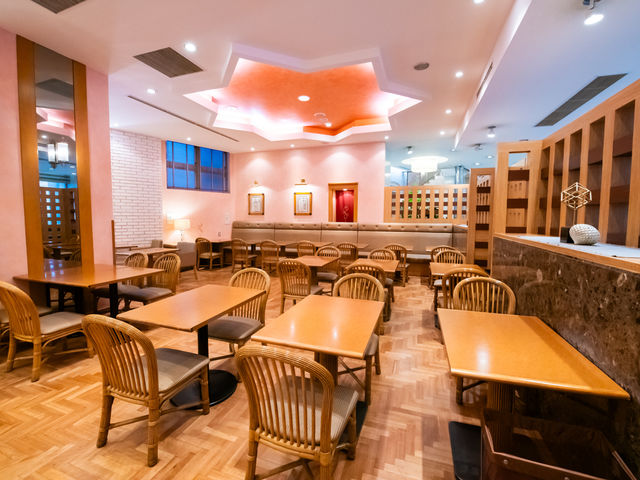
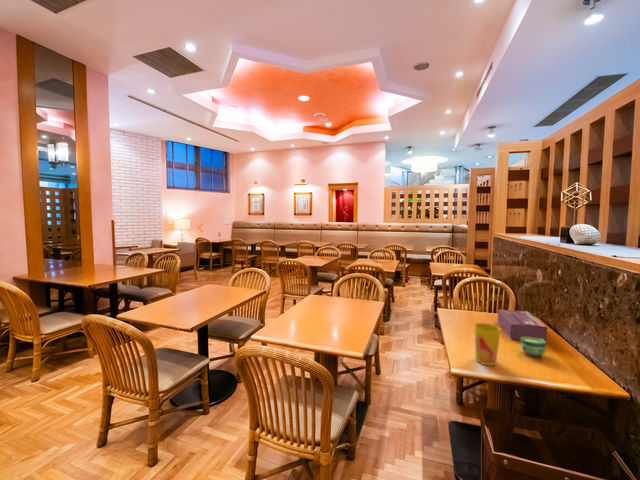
+ tissue box [497,308,548,343]
+ cup [520,337,547,357]
+ cup [473,322,502,367]
